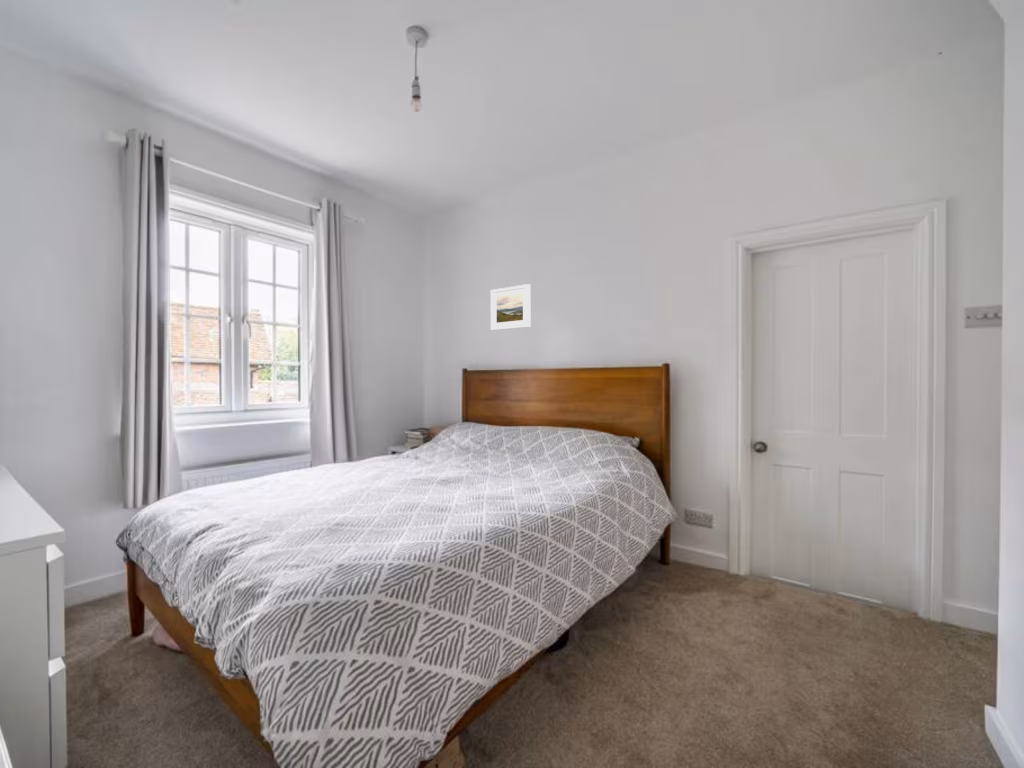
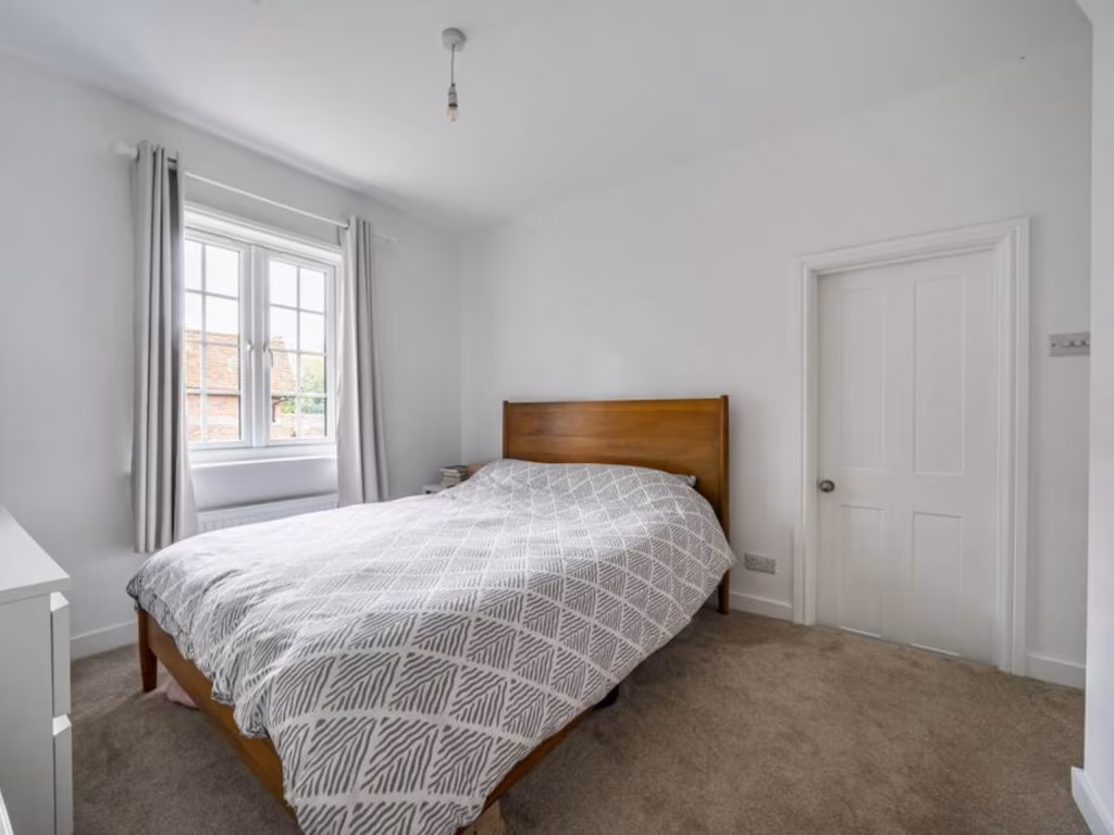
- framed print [490,283,531,332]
